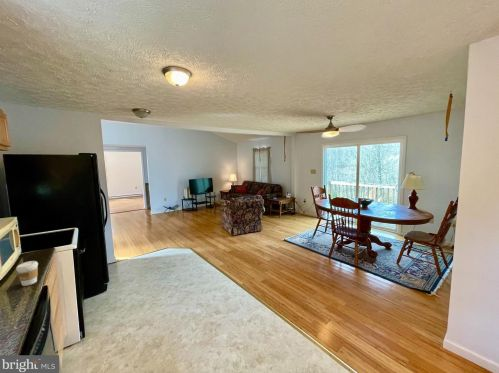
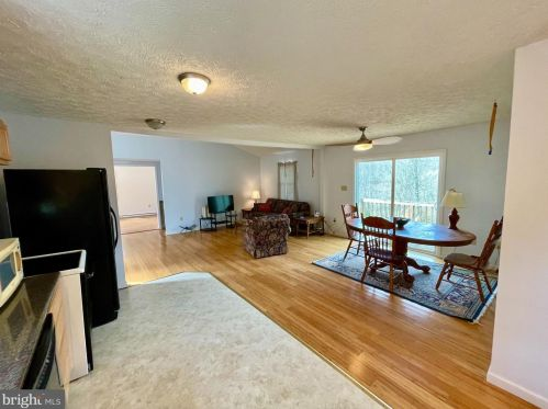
- coffee cup [15,260,39,287]
